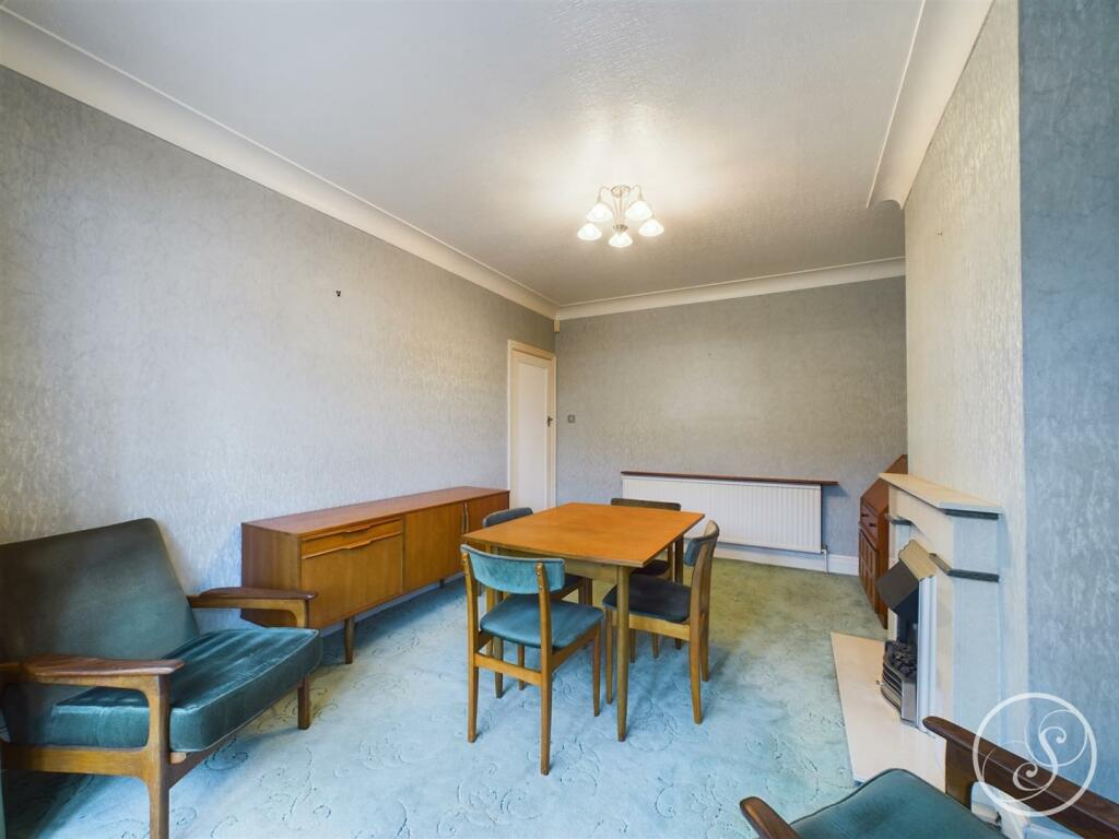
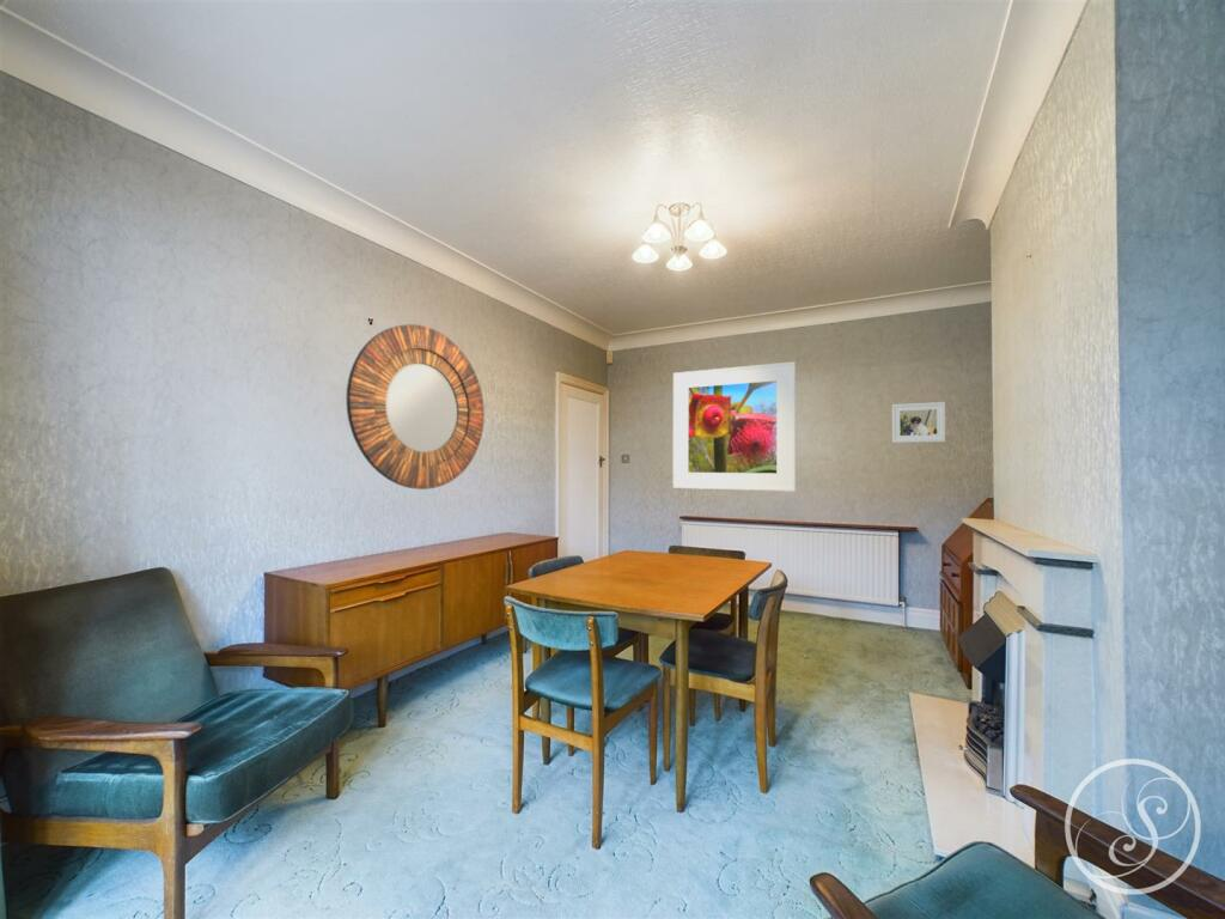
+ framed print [891,401,946,444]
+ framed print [672,360,797,492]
+ home mirror [346,323,486,491]
